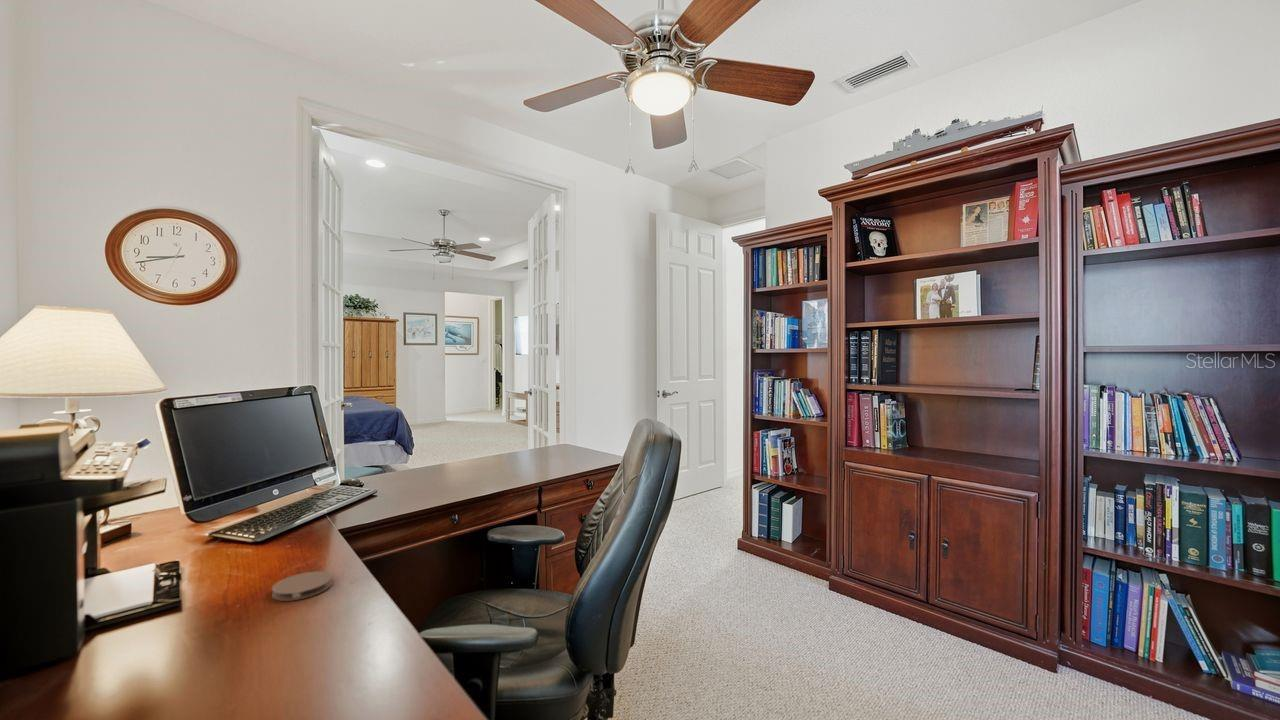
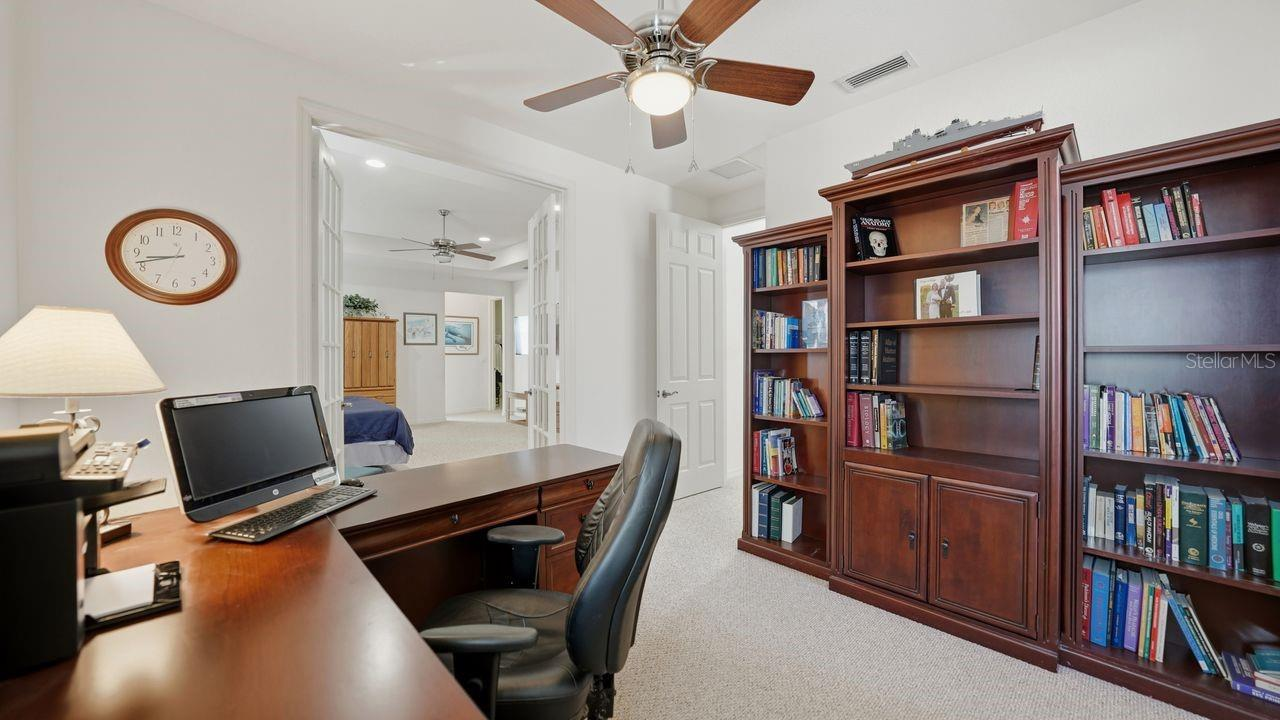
- coaster [271,570,333,602]
